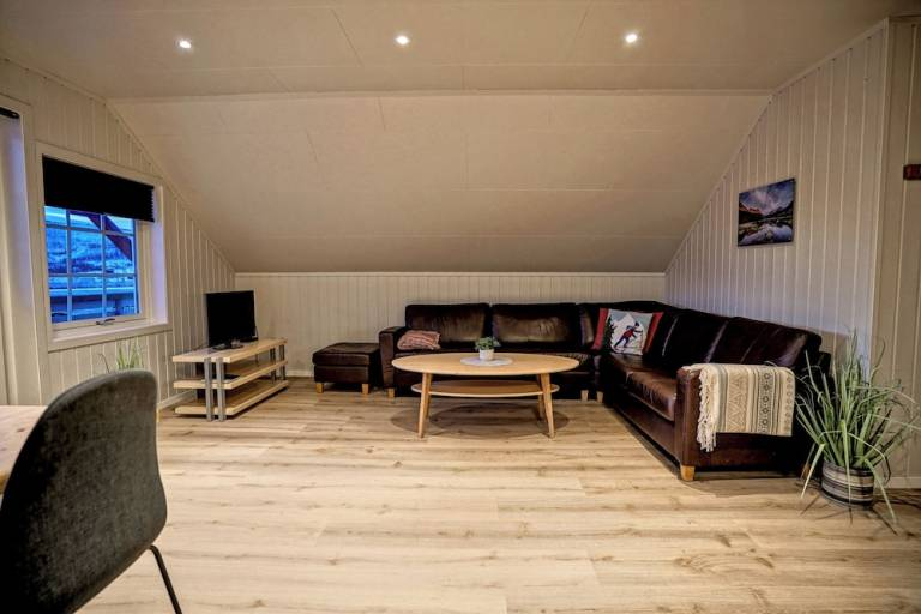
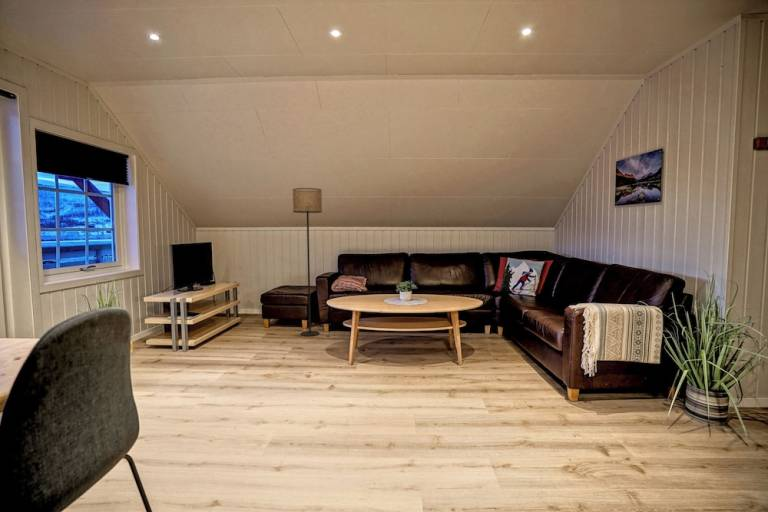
+ floor lamp [292,187,323,337]
